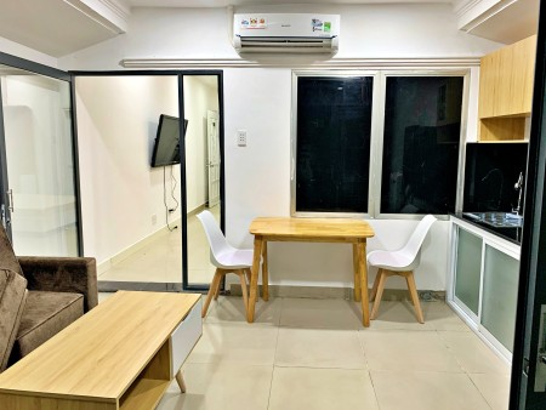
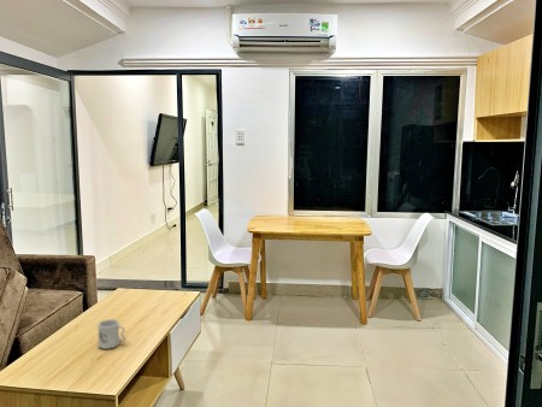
+ mug [96,318,126,350]
